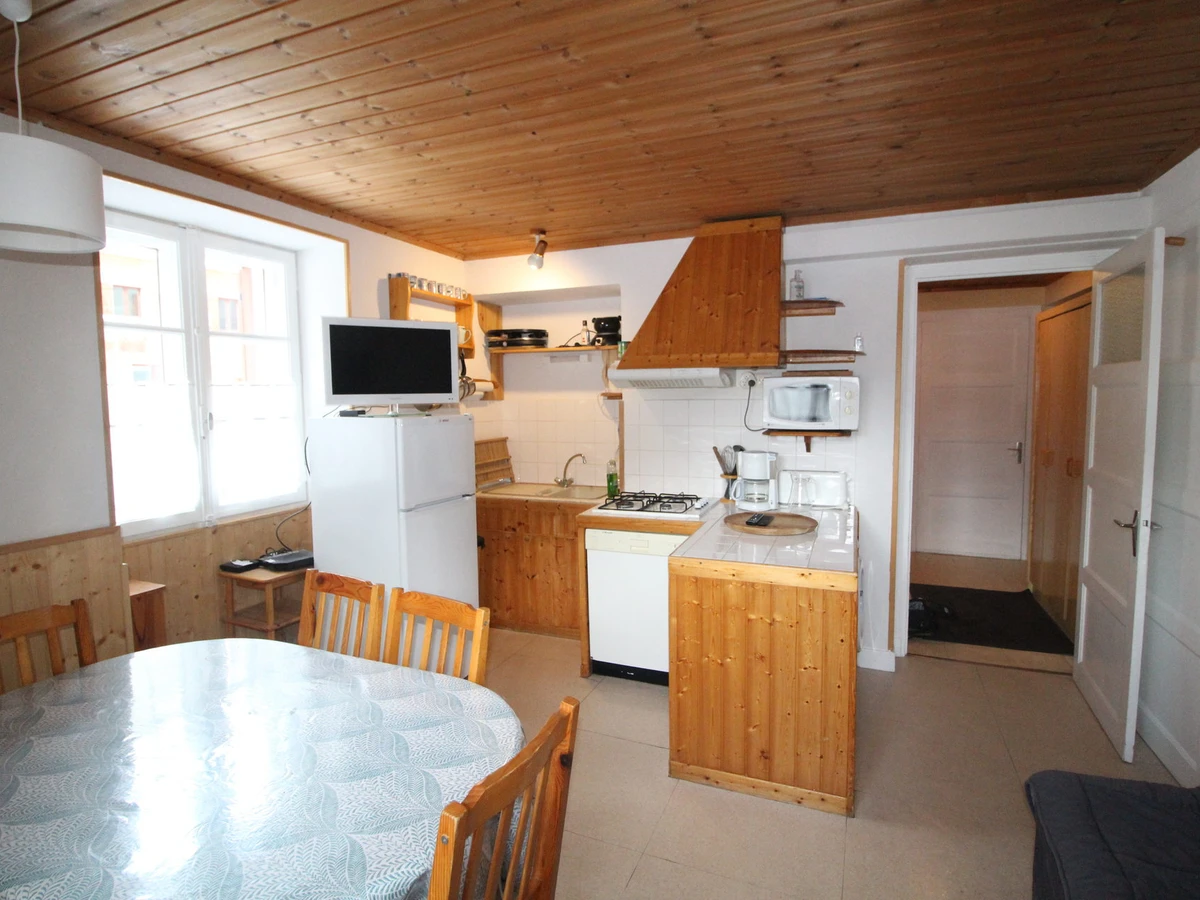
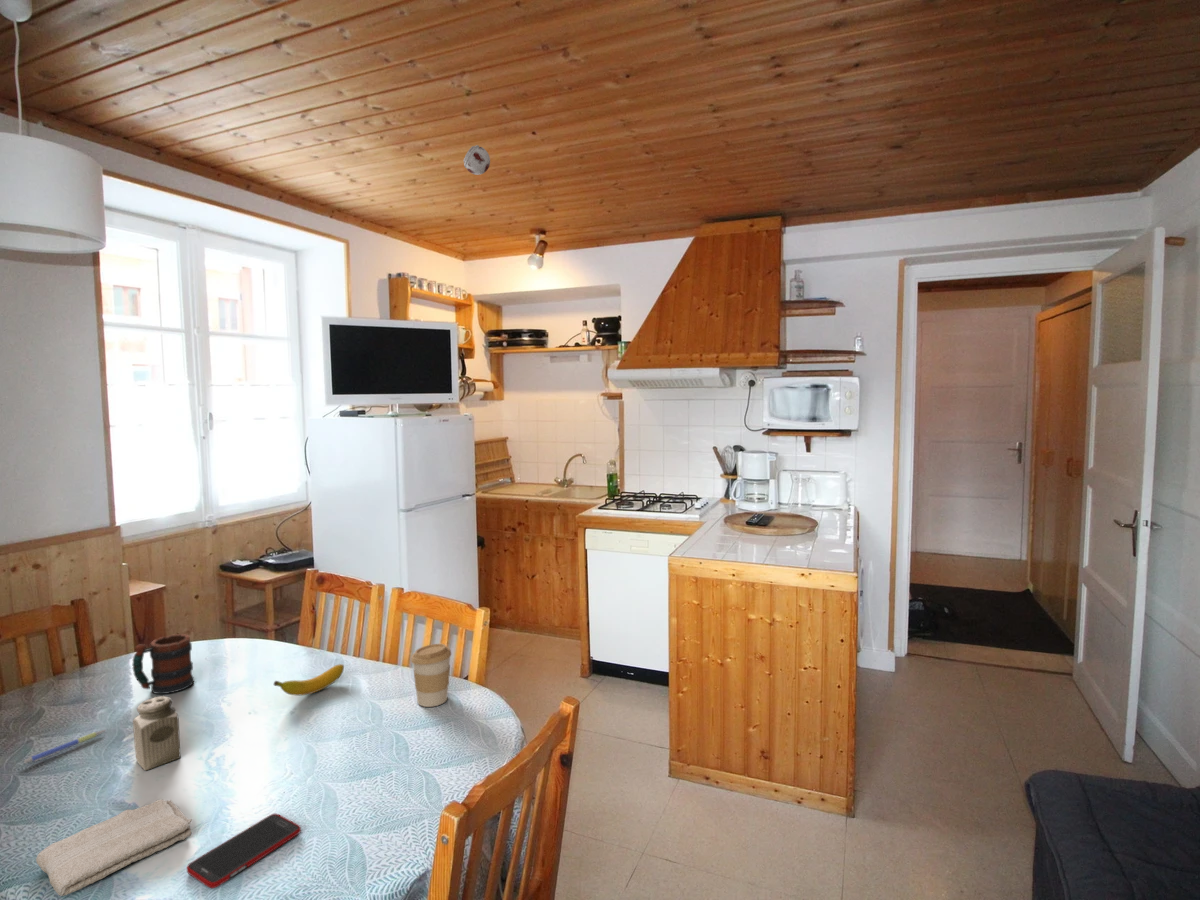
+ pen [23,729,107,764]
+ cell phone [186,813,302,889]
+ salt shaker [132,695,182,771]
+ smoke detector [463,144,491,176]
+ mug [131,633,195,695]
+ washcloth [35,798,193,897]
+ coffee cup [410,643,452,708]
+ banana [273,663,345,697]
